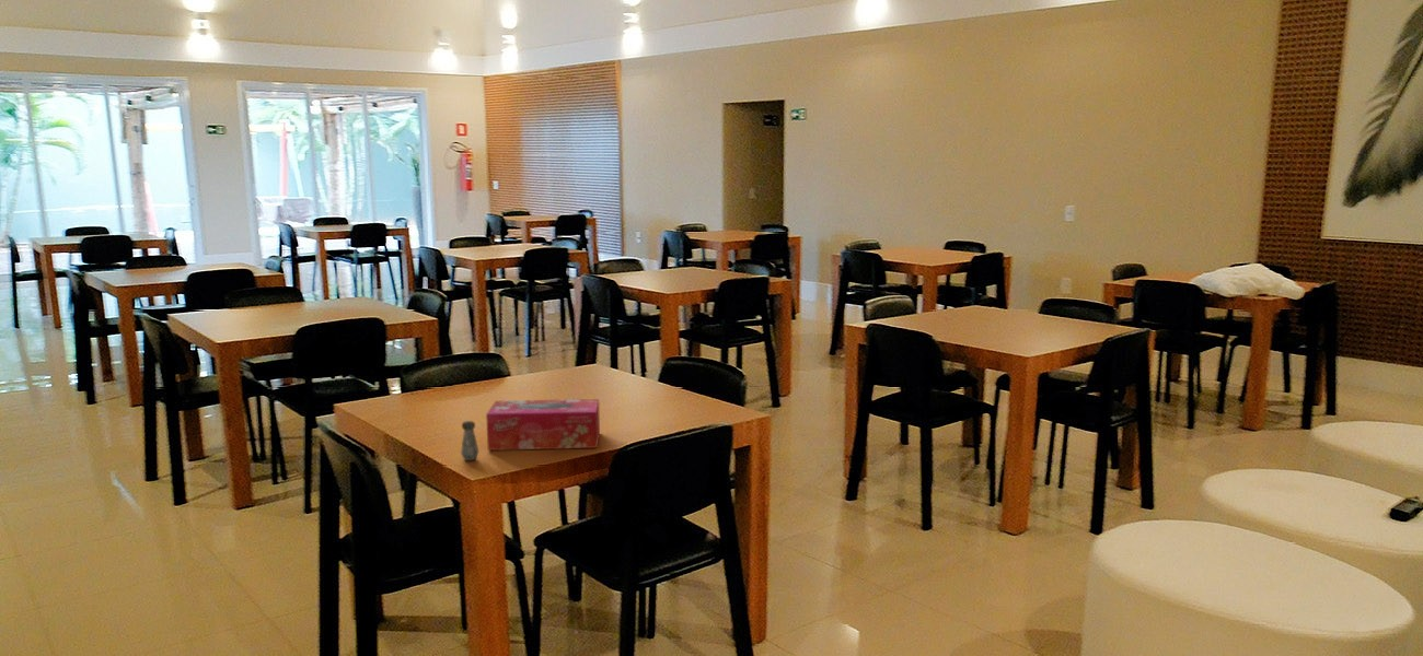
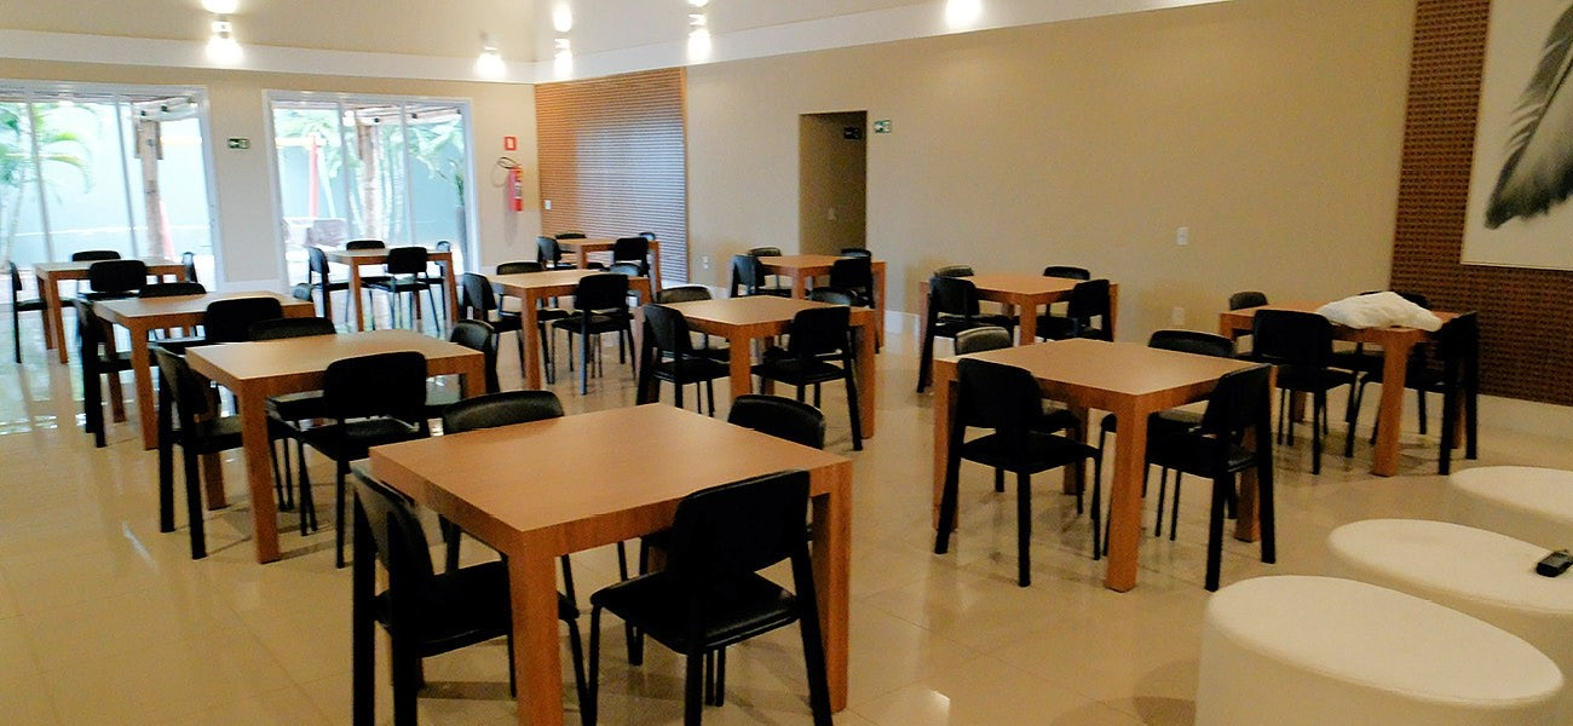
- salt shaker [460,420,479,461]
- tissue box [485,398,601,452]
